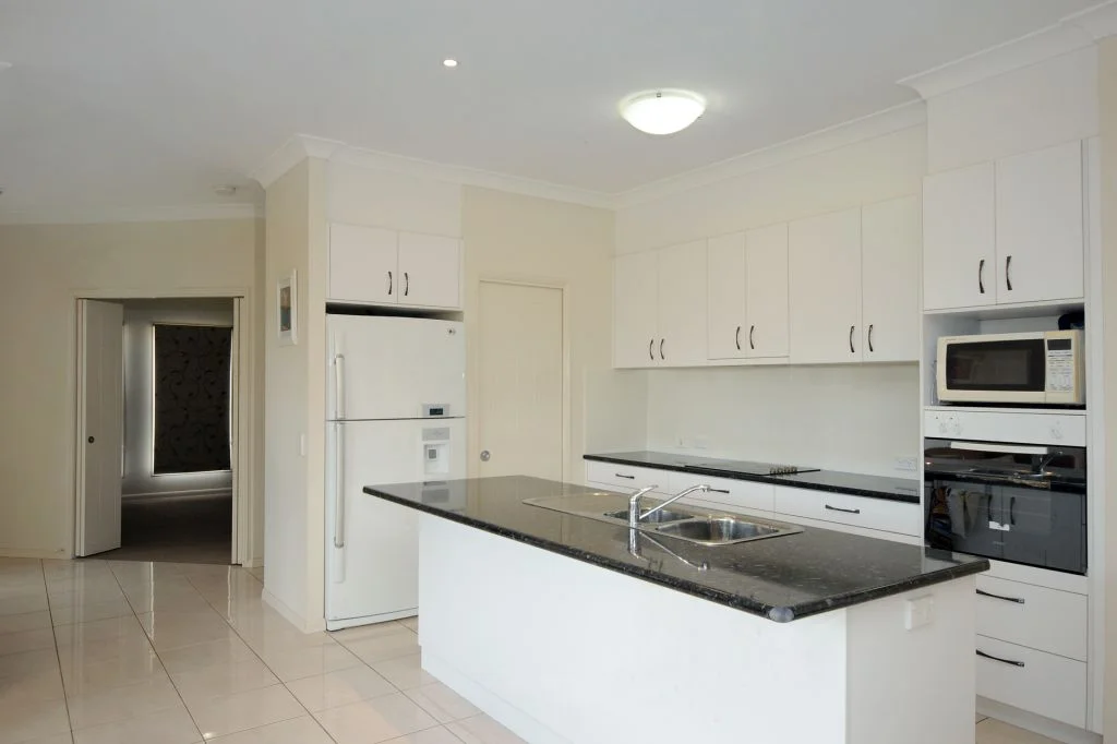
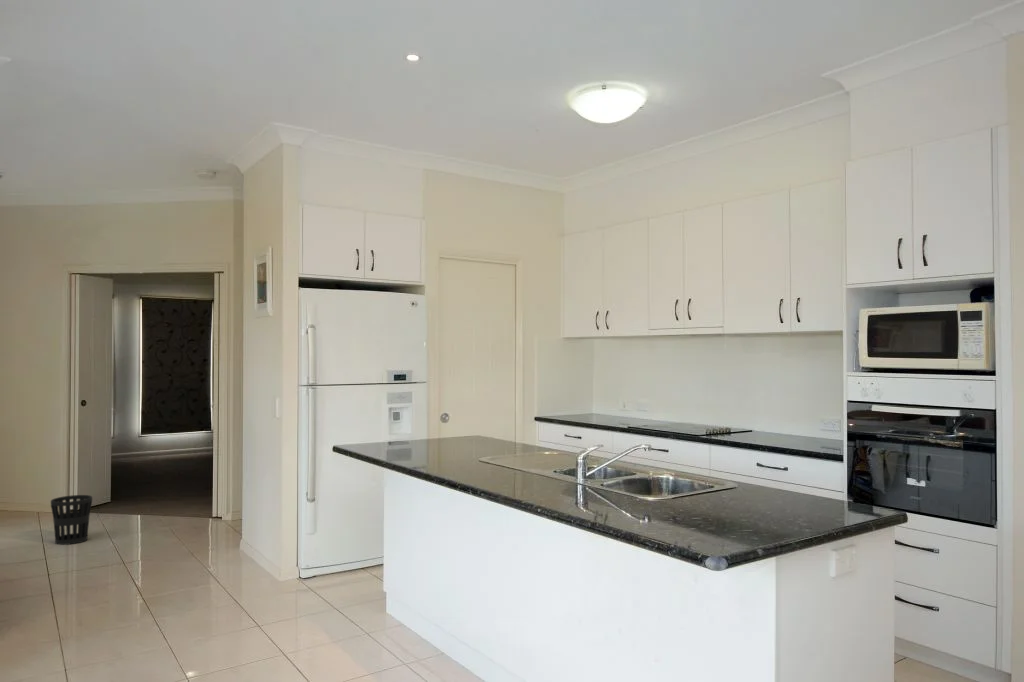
+ wastebasket [50,494,93,546]
